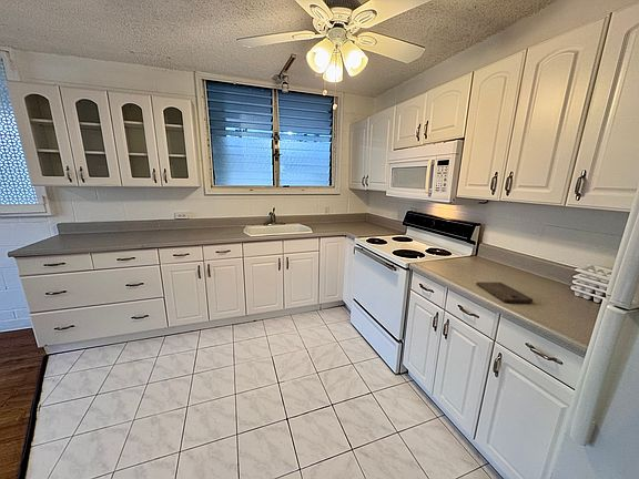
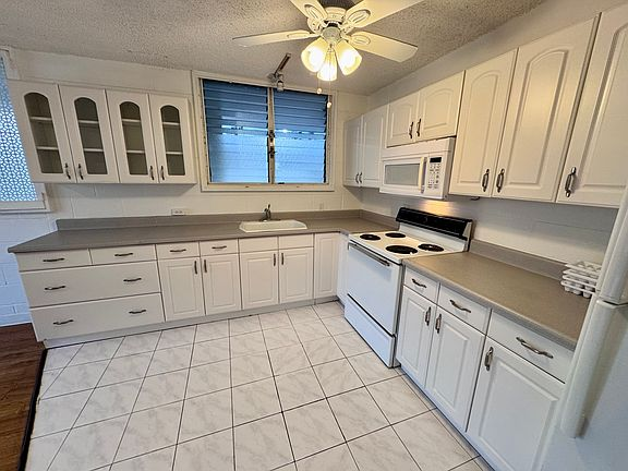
- cutting board [475,281,534,304]
